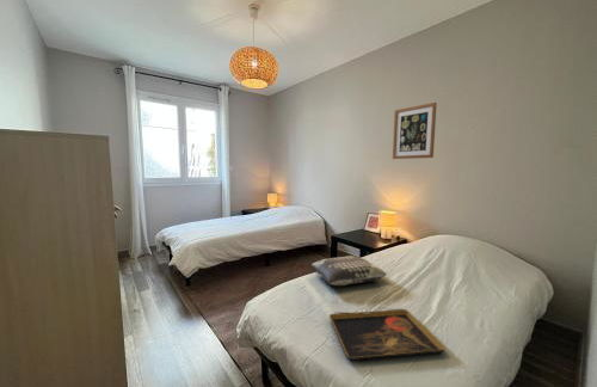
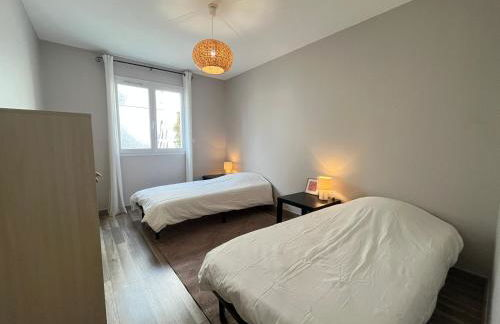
- cushion [310,254,388,287]
- decorative tray [328,308,447,362]
- wall art [392,102,438,160]
